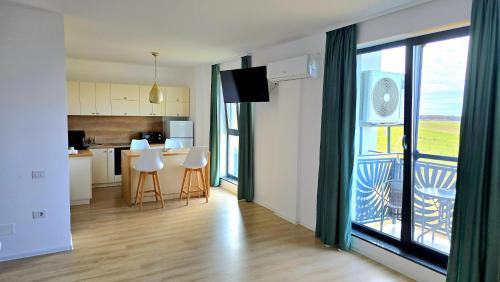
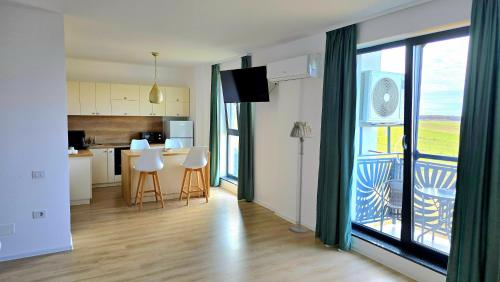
+ floor lamp [289,120,316,234]
